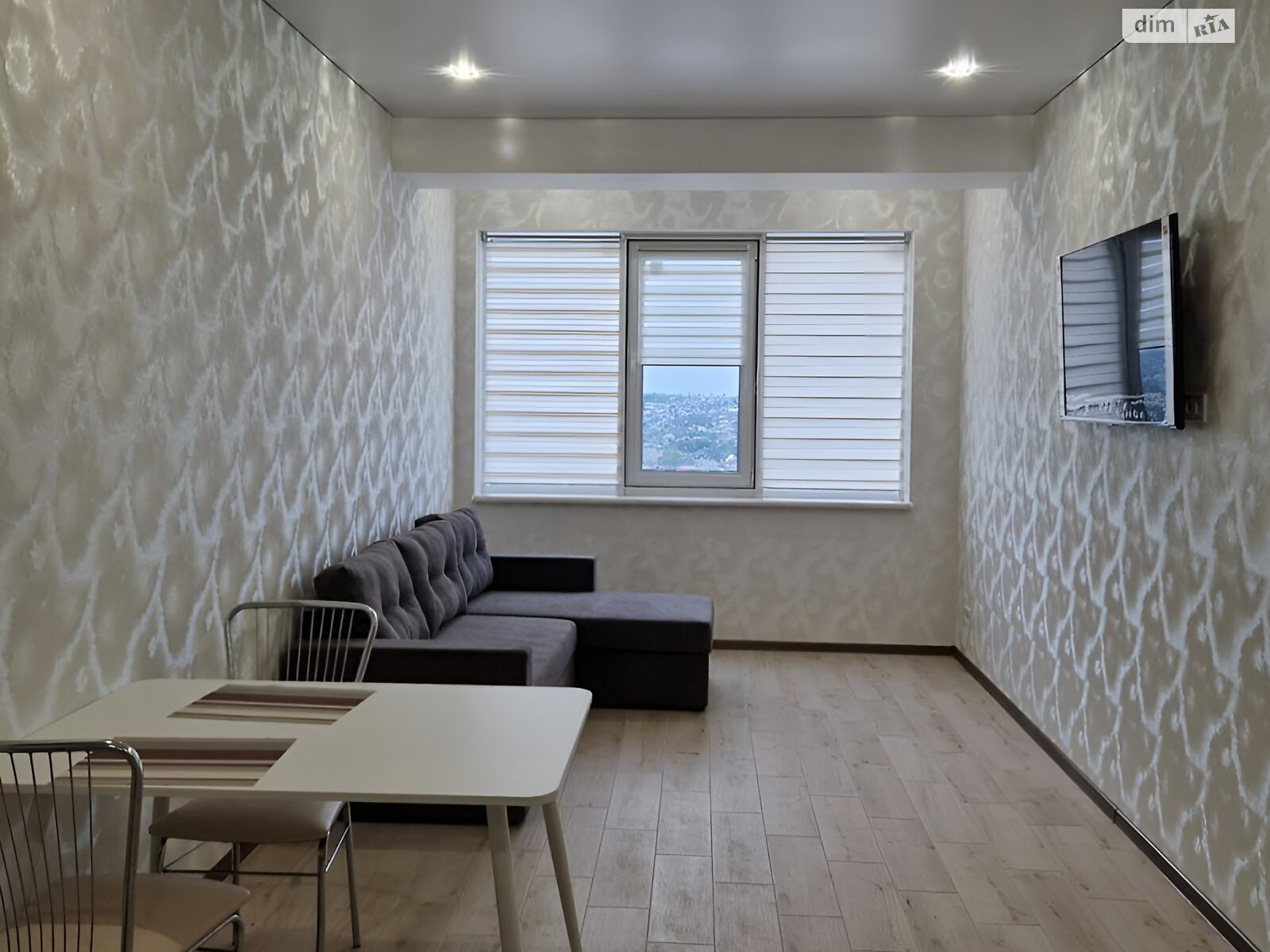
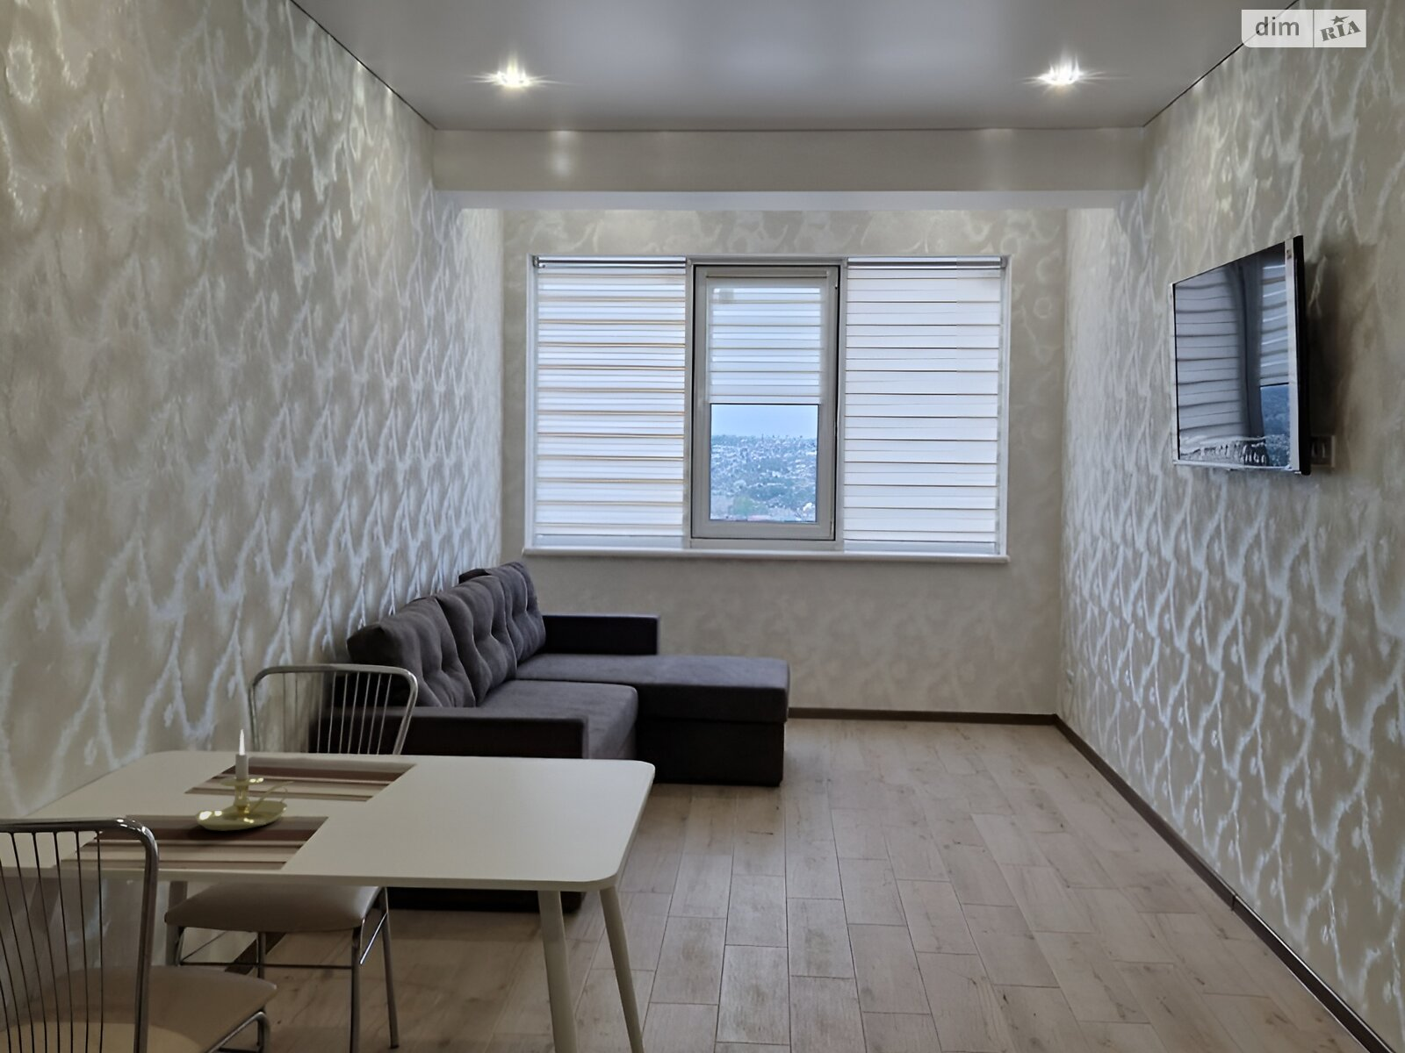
+ candle holder [194,728,295,832]
